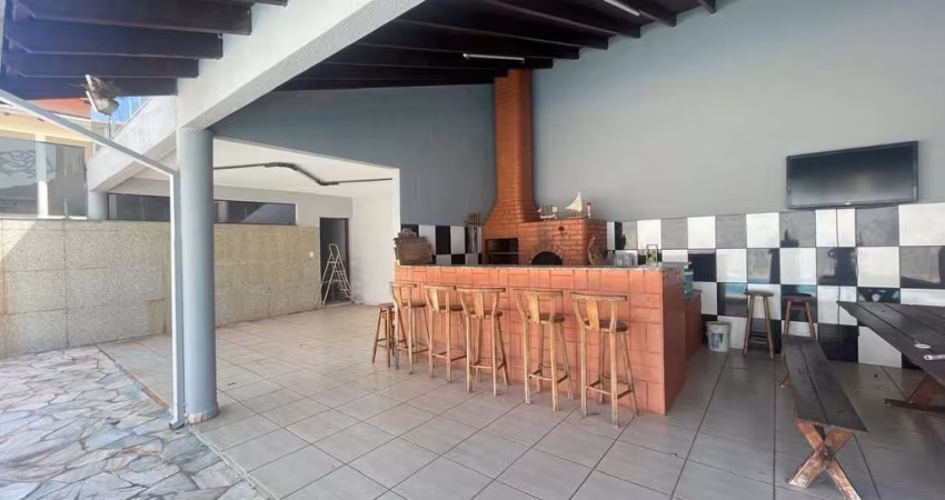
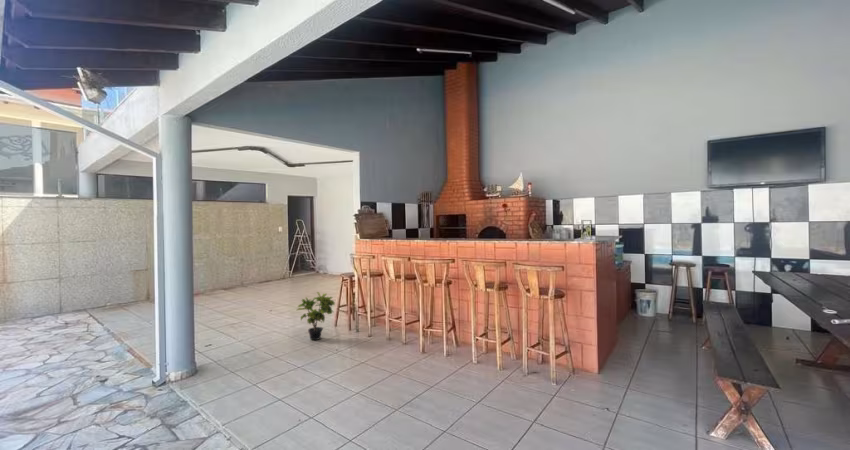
+ potted plant [296,291,336,341]
